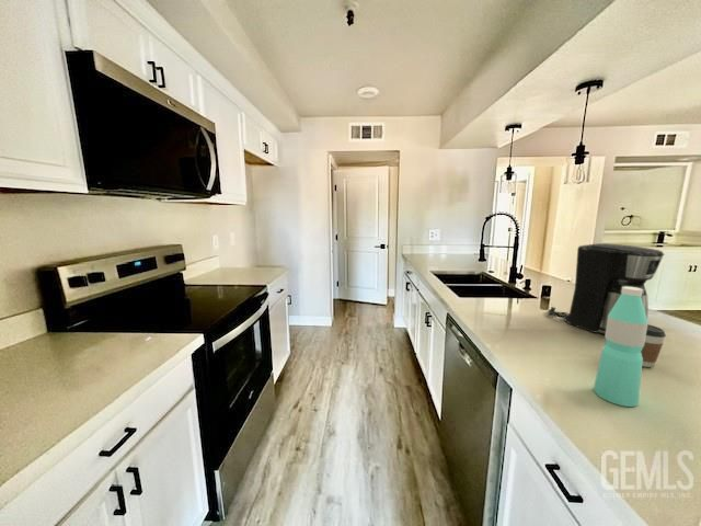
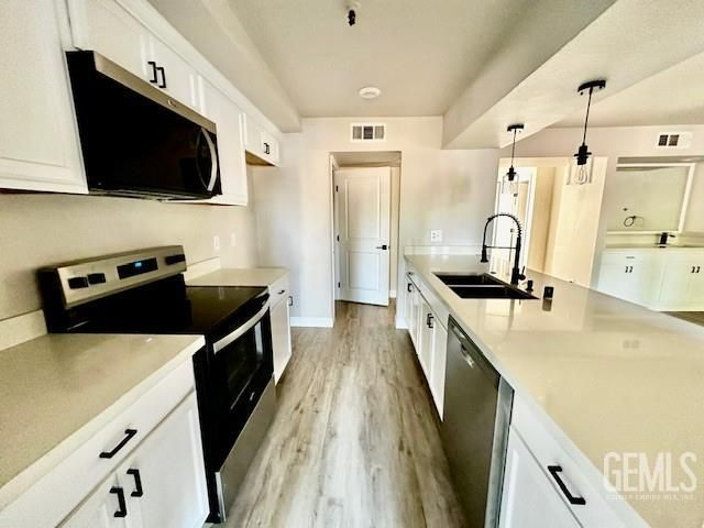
- coffee cup [641,323,667,368]
- water bottle [593,286,650,408]
- coffee maker [547,242,666,335]
